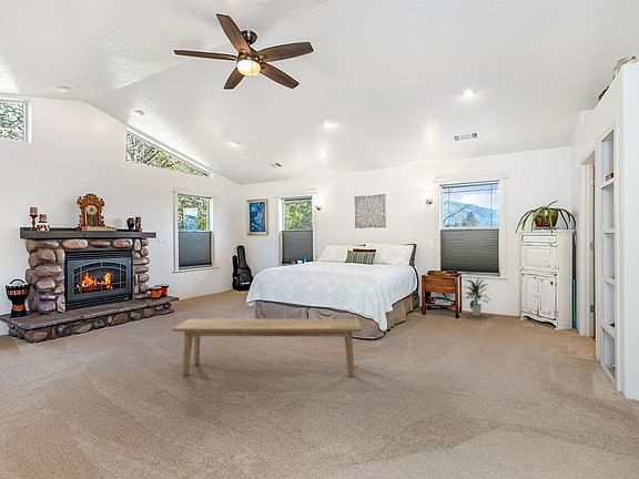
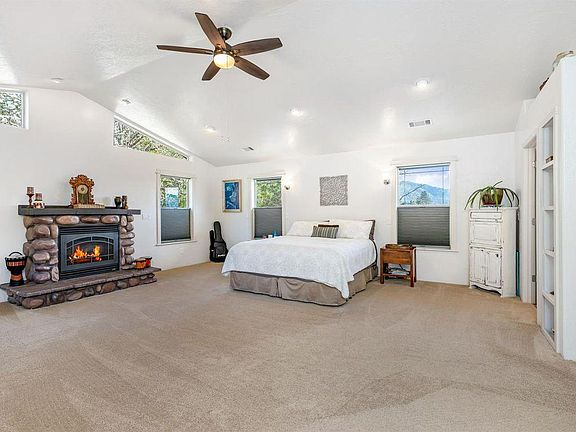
- bench [171,318,363,377]
- indoor plant [462,276,493,317]
